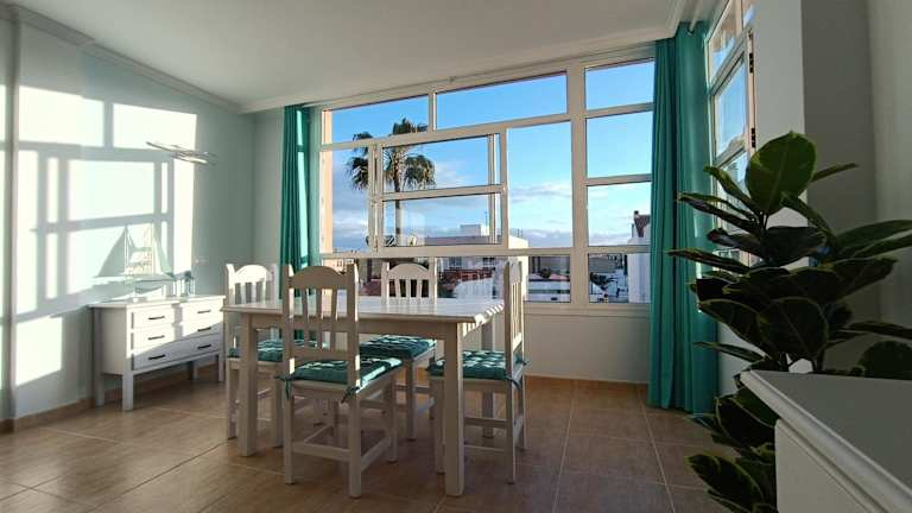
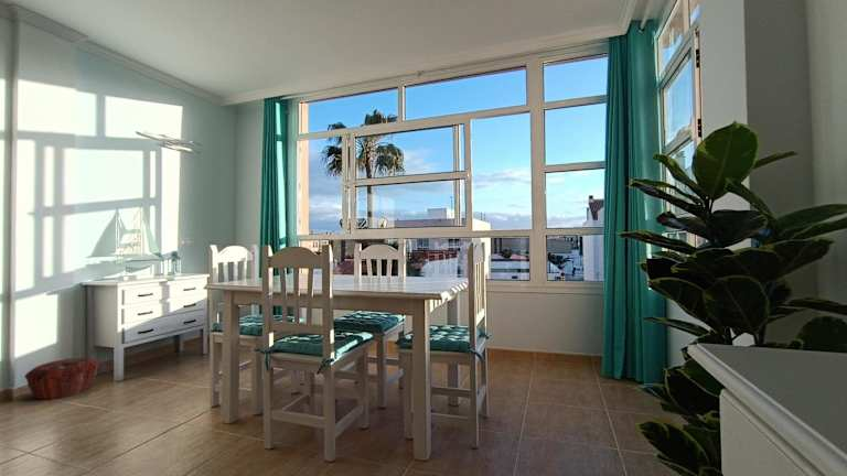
+ woven basket [23,357,100,401]
